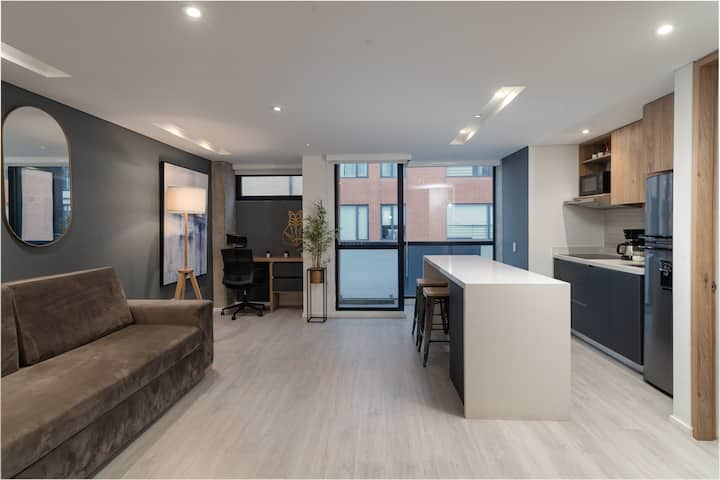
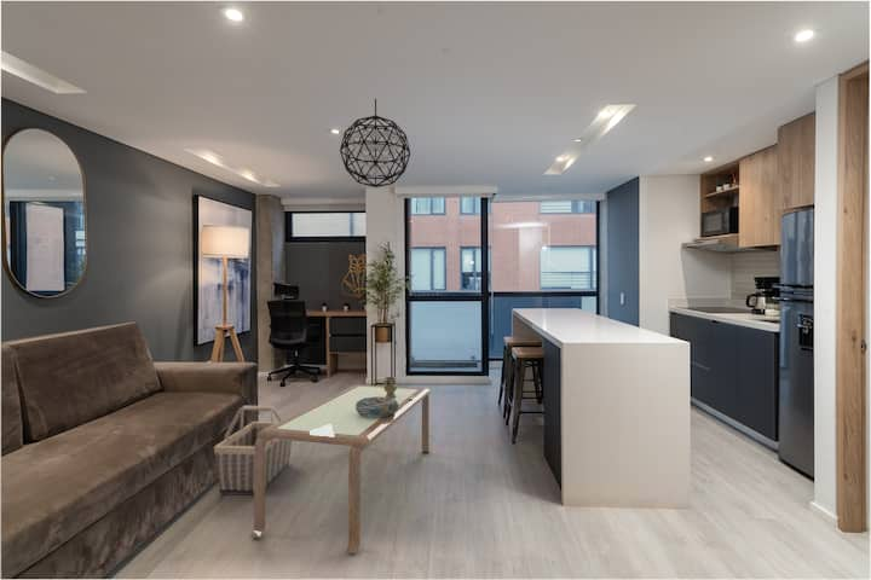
+ decorative bowl [354,396,398,417]
+ basket [213,405,293,495]
+ pendant light [339,98,411,188]
+ coffee table [249,383,431,555]
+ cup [382,376,416,400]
